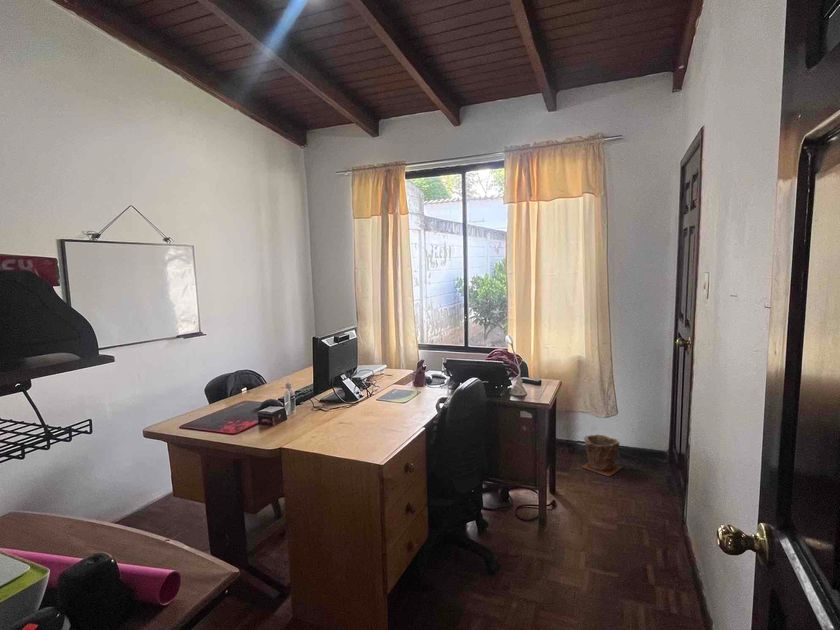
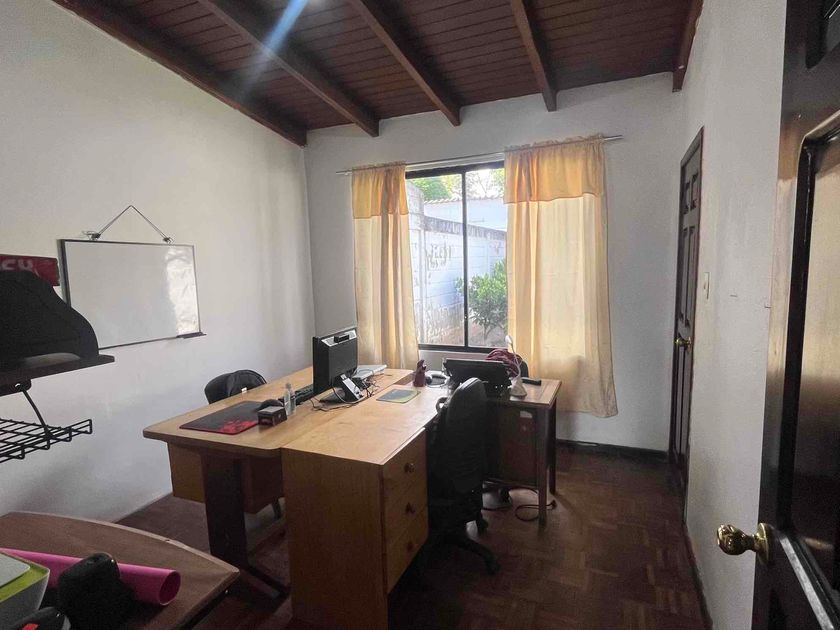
- plant pot [580,434,623,478]
